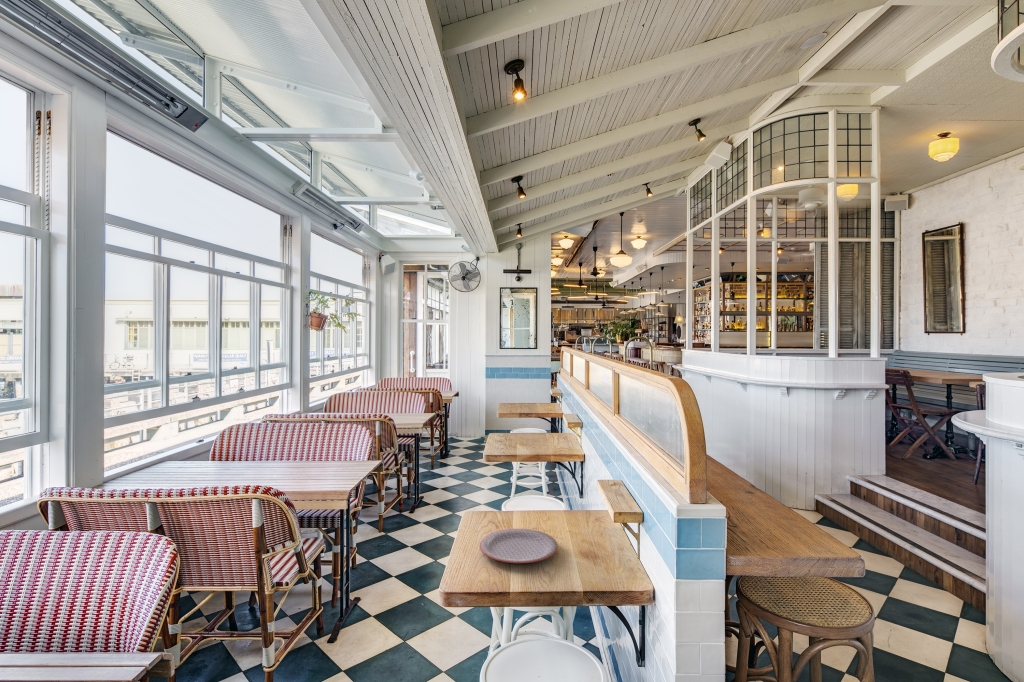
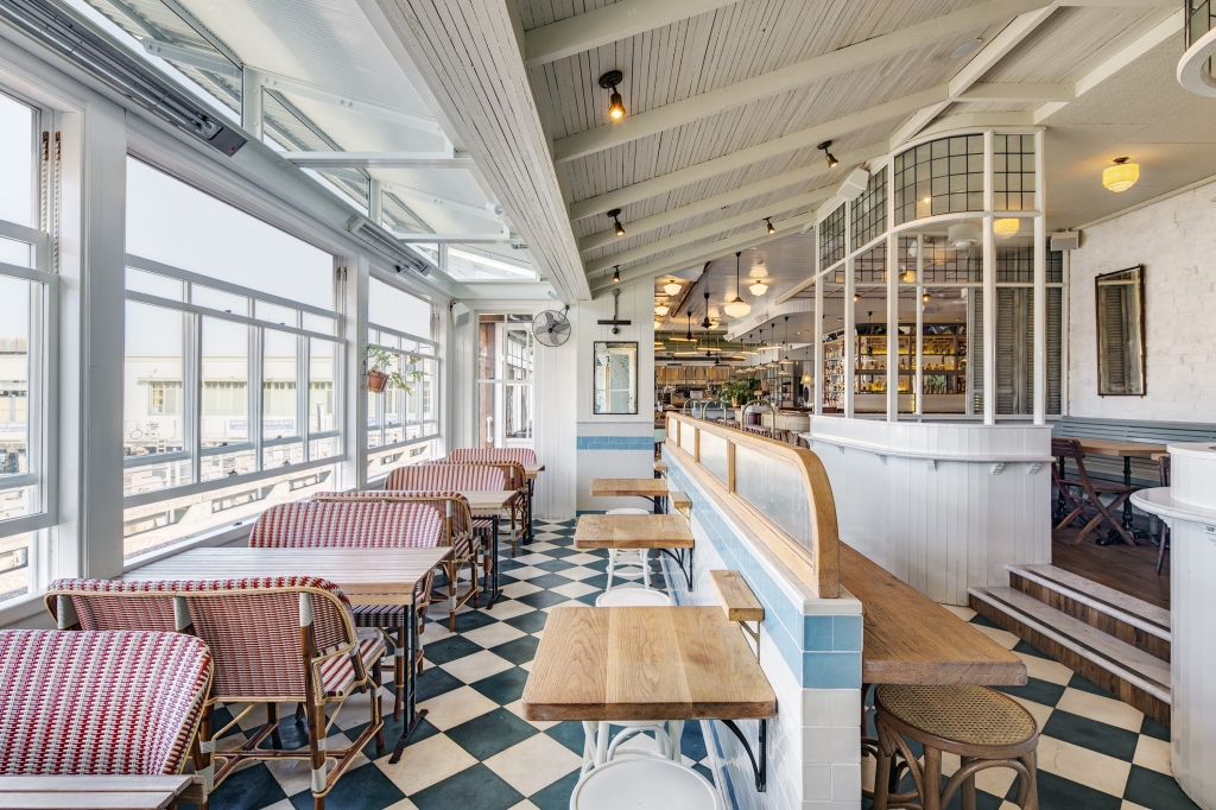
- plate [478,528,559,564]
